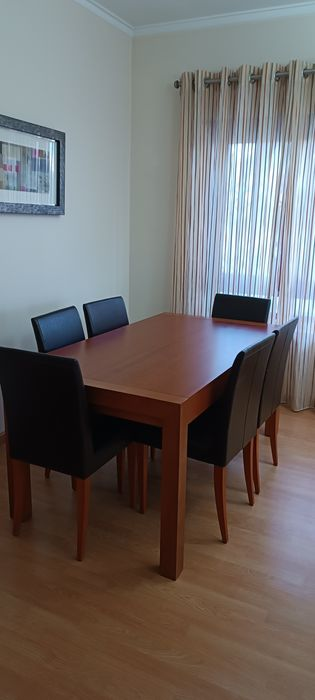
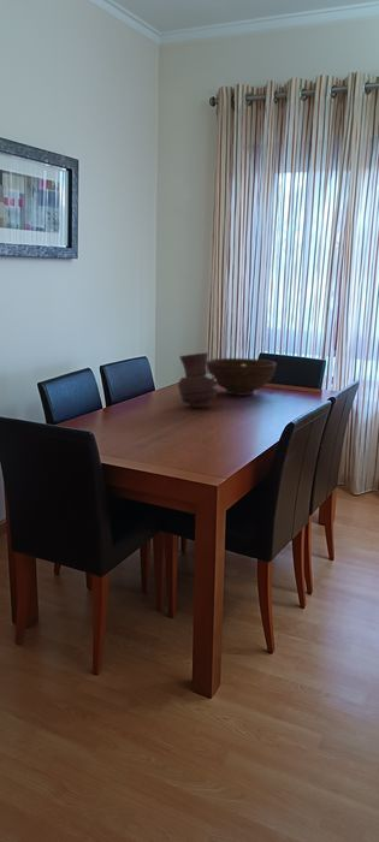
+ fruit bowl [206,357,278,397]
+ vase [177,351,219,409]
